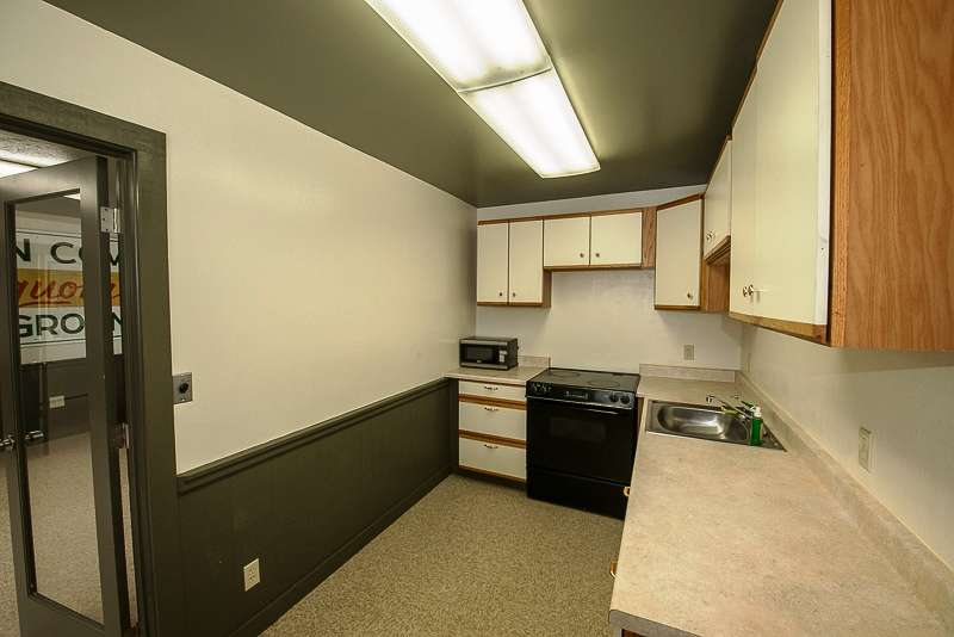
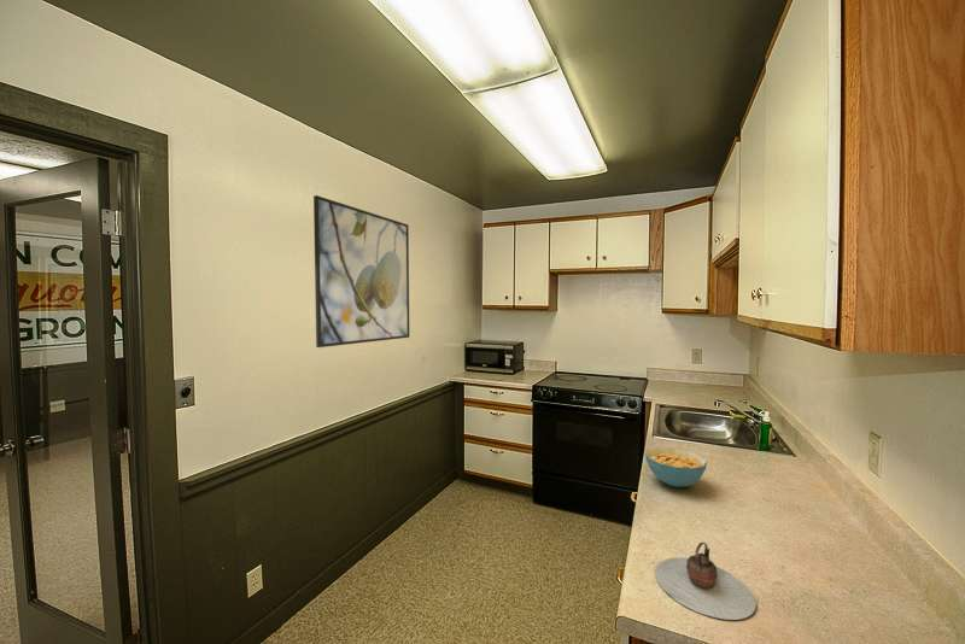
+ cereal bowl [644,446,708,488]
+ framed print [312,194,410,349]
+ teapot [654,541,758,621]
